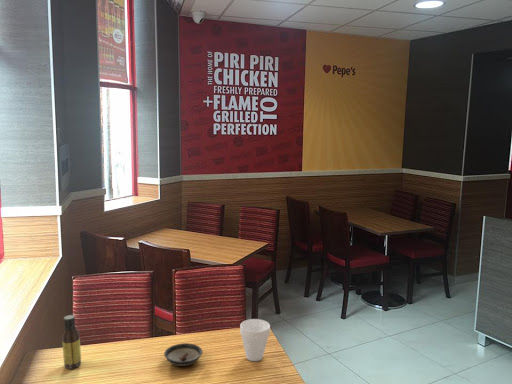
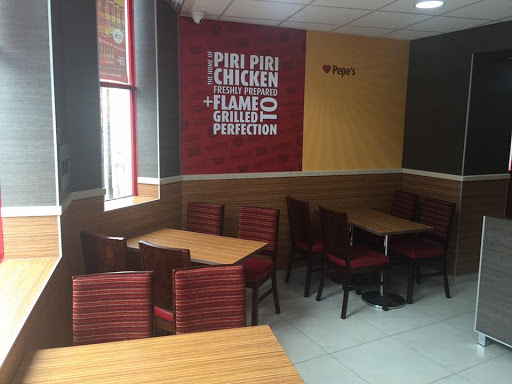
- sauce bottle [61,314,82,370]
- cup [239,318,271,362]
- saucer [163,342,203,367]
